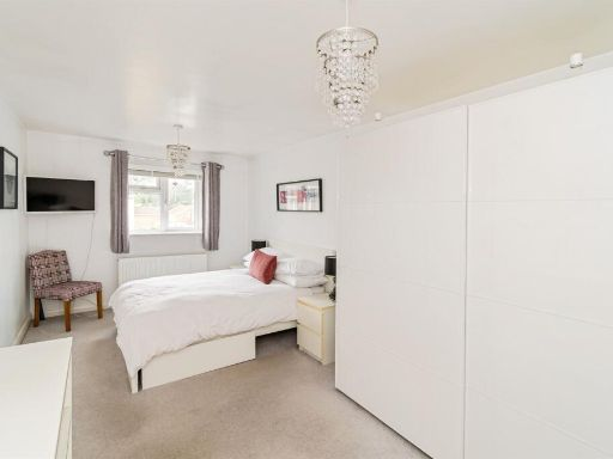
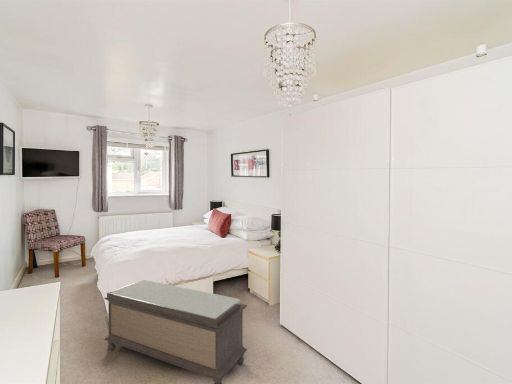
+ bench [103,279,248,384]
